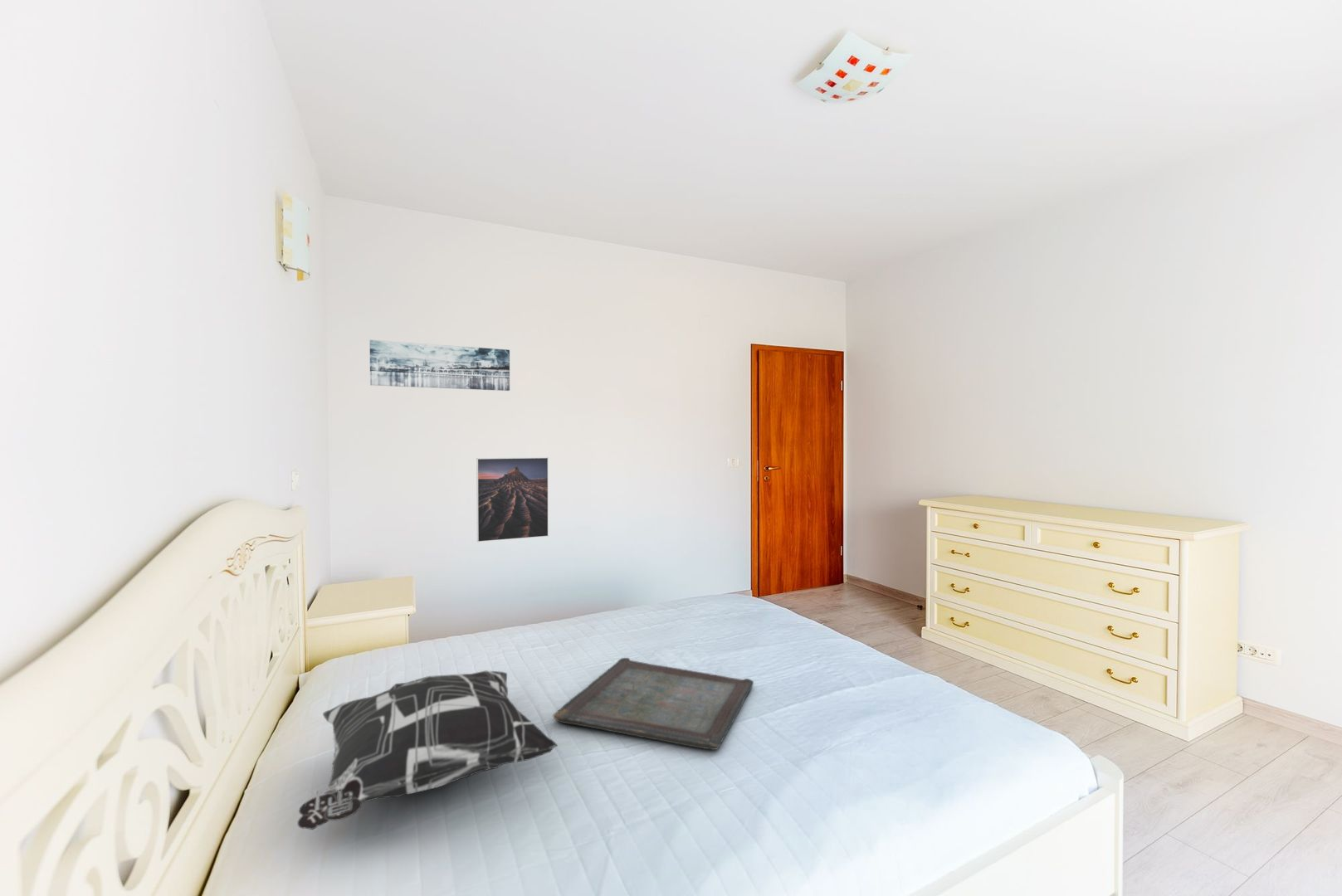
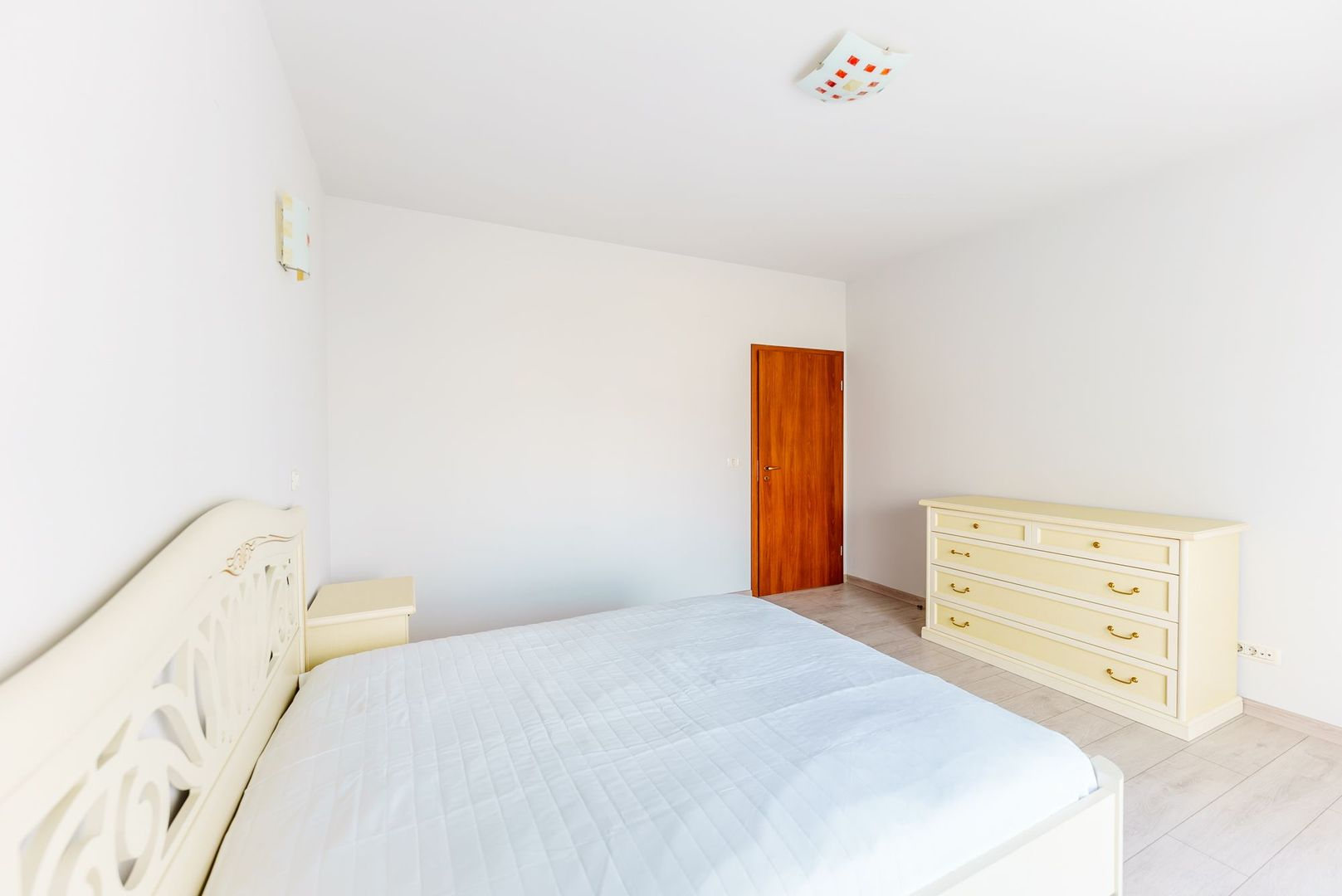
- wall art [369,339,510,392]
- serving tray [552,657,754,751]
- decorative pillow [296,670,559,830]
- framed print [476,456,549,543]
